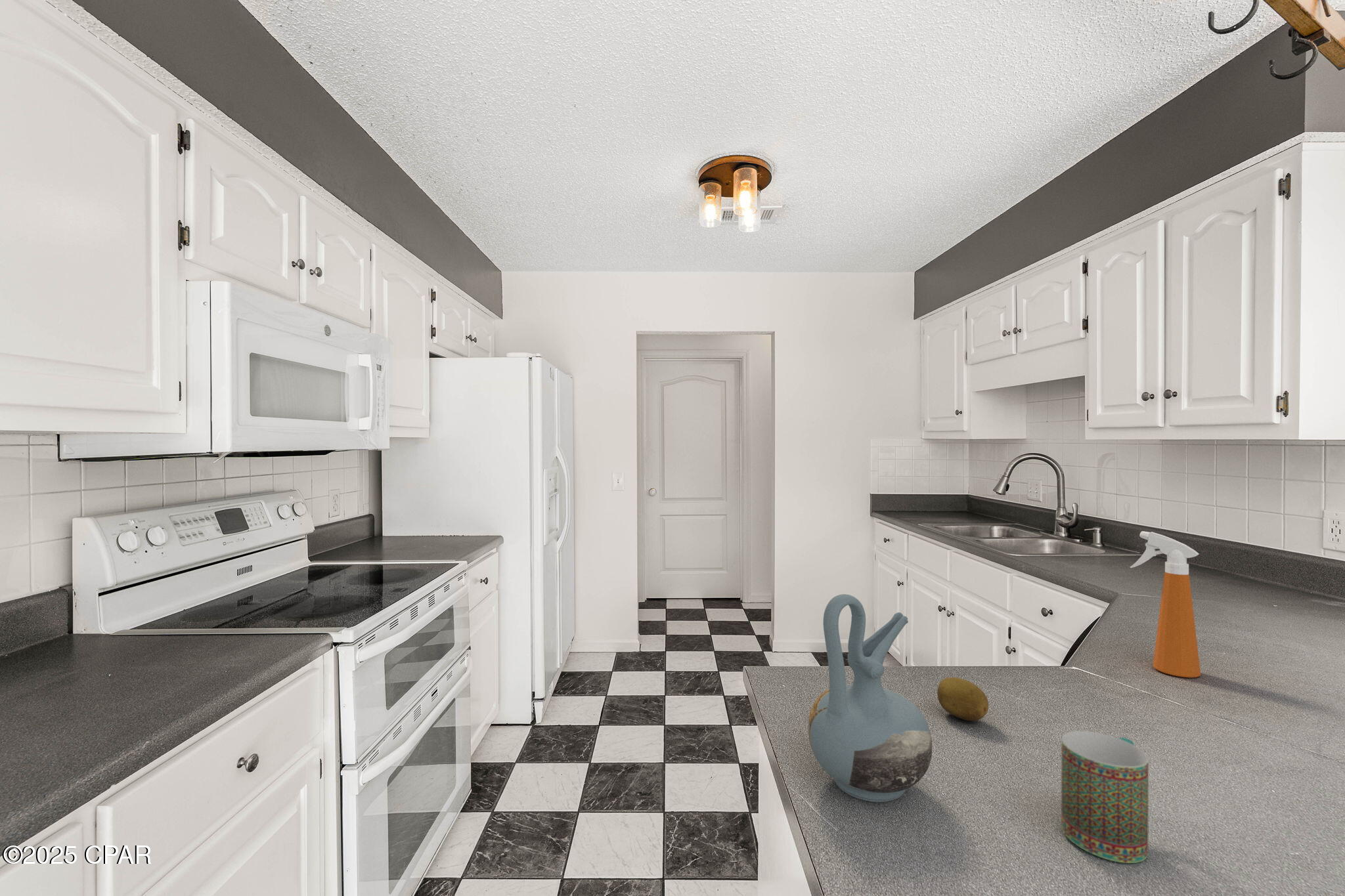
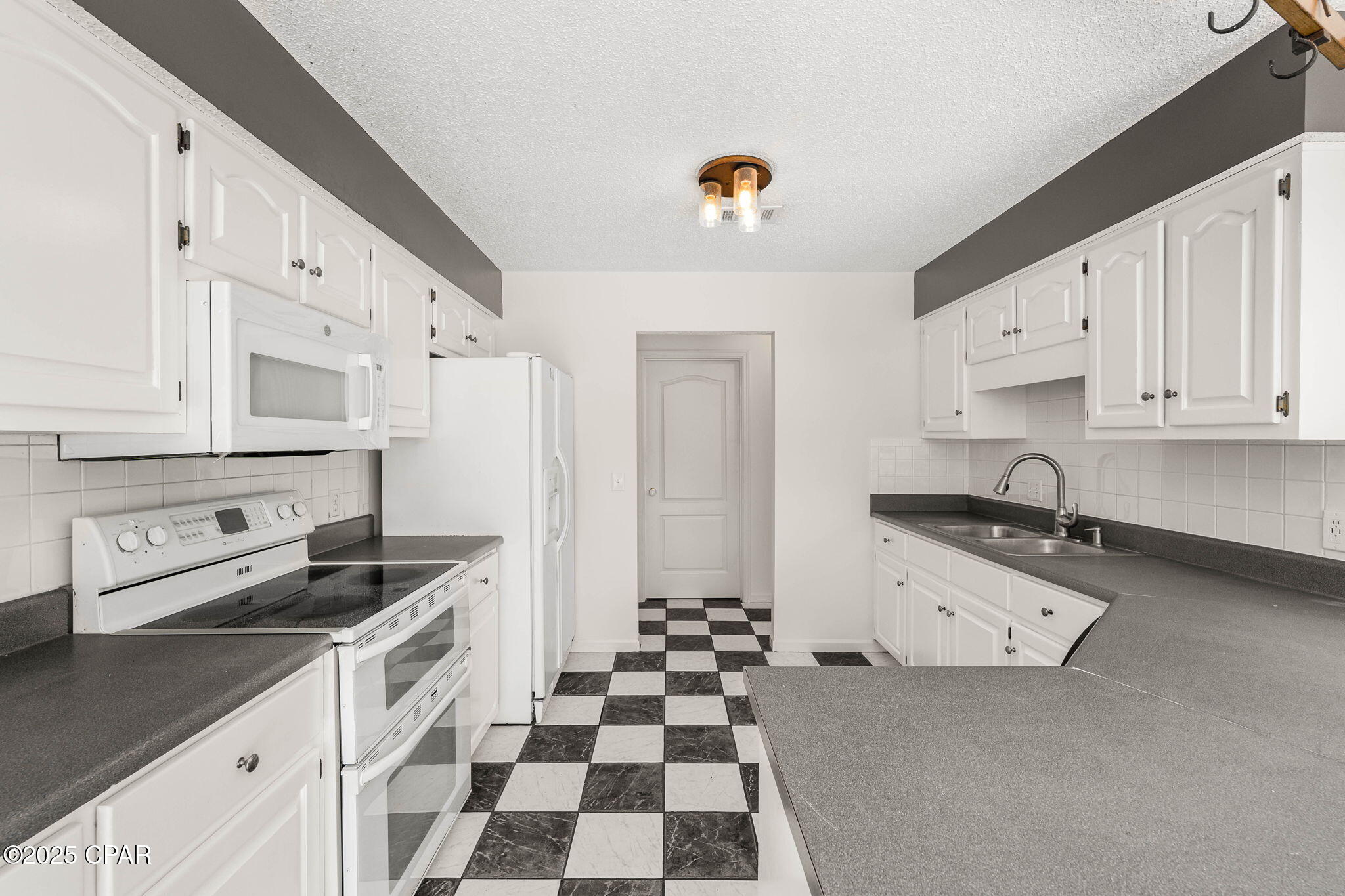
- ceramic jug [807,593,933,803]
- spray bottle [1130,530,1201,678]
- fruit [937,677,989,721]
- mug [1061,731,1149,864]
